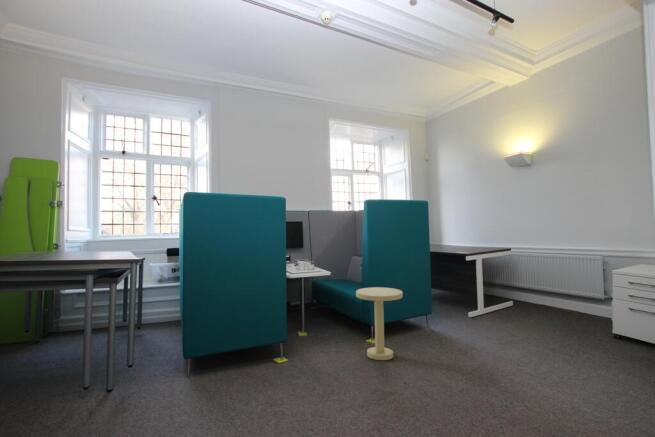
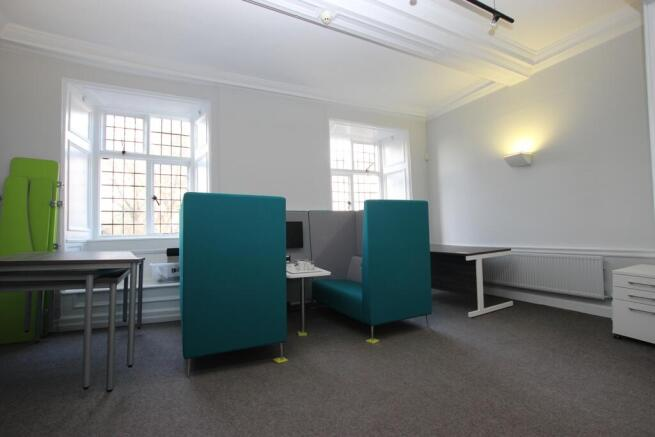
- side table [355,286,404,361]
